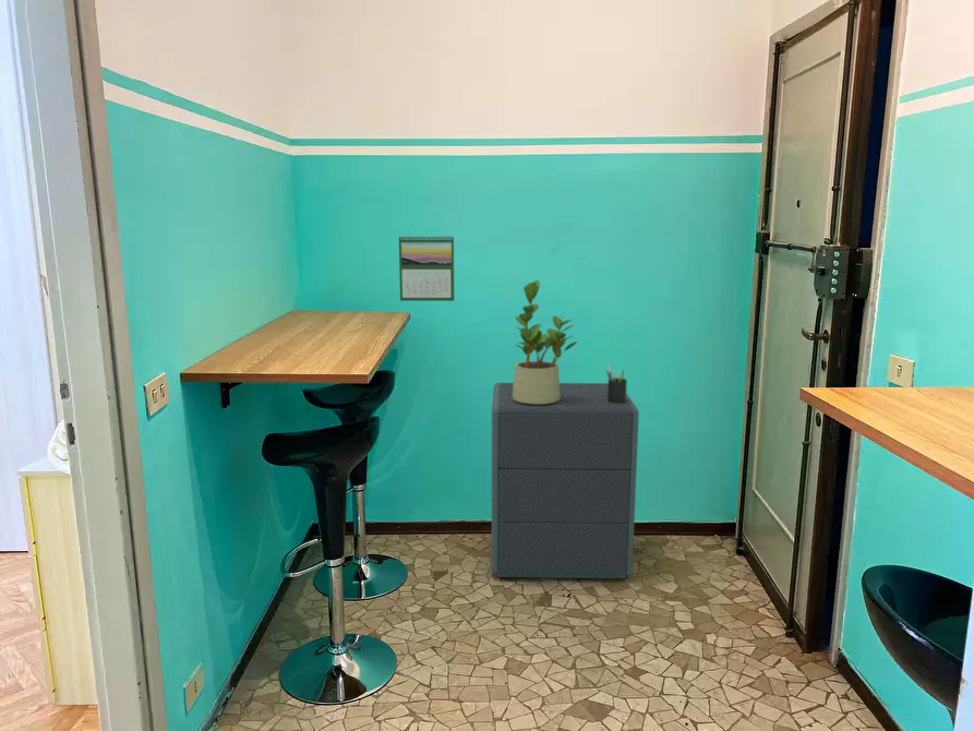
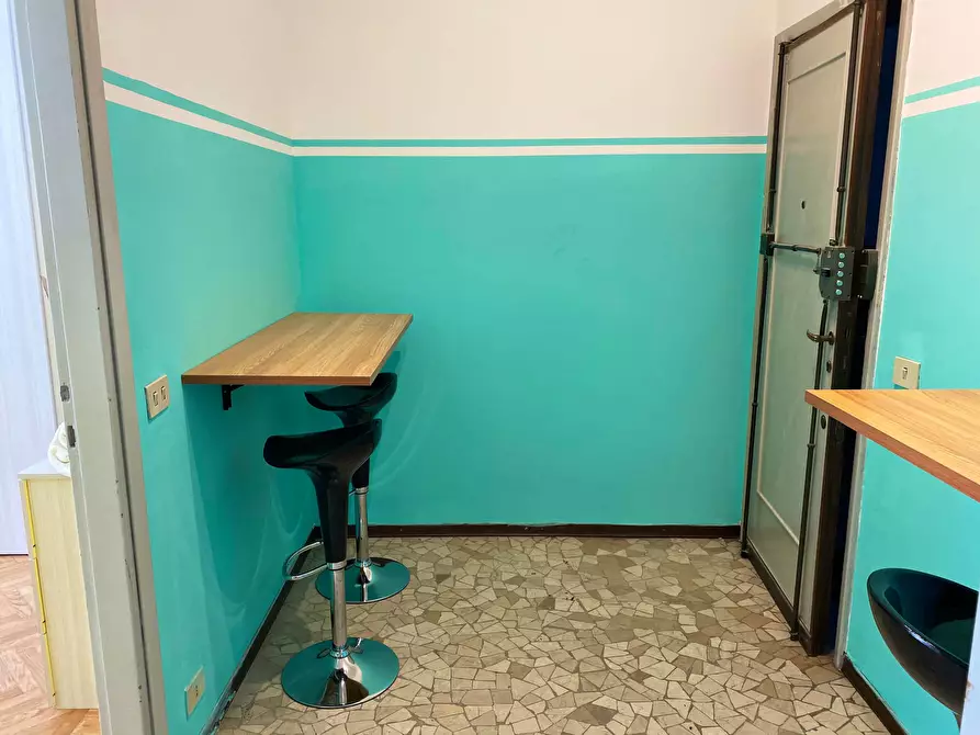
- filing cabinet [491,382,640,579]
- pen holder [605,363,628,404]
- potted plant [513,279,578,404]
- calendar [398,232,455,302]
